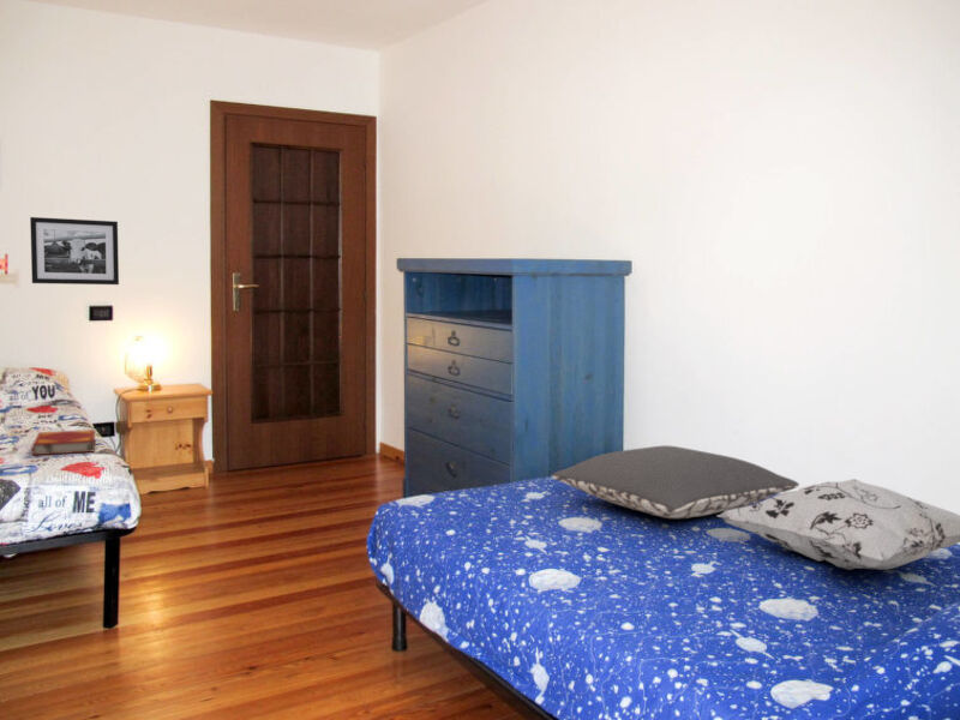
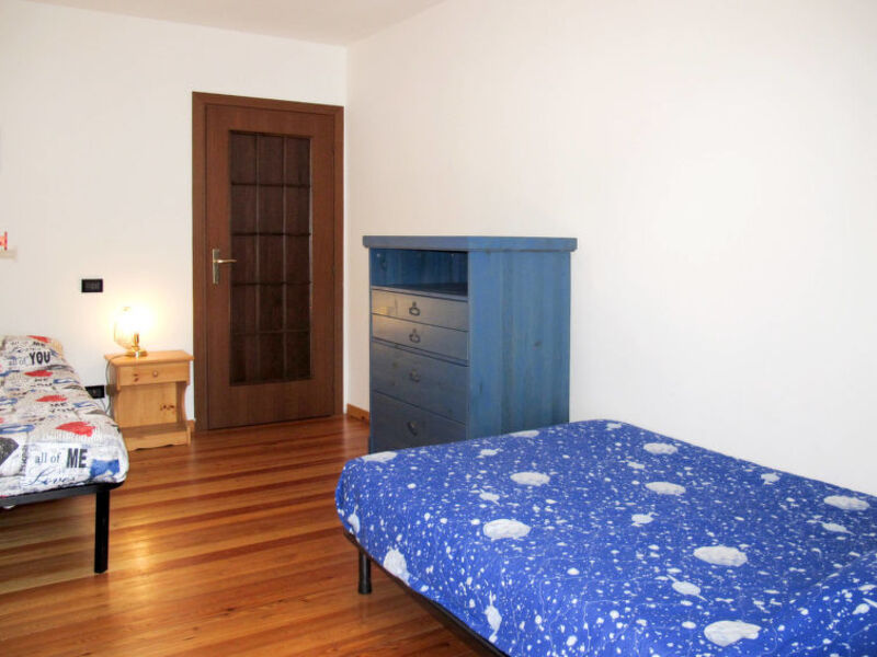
- decorative pillow [716,478,960,571]
- pillow [551,444,800,520]
- picture frame [29,216,120,286]
- hardback book [31,428,97,456]
